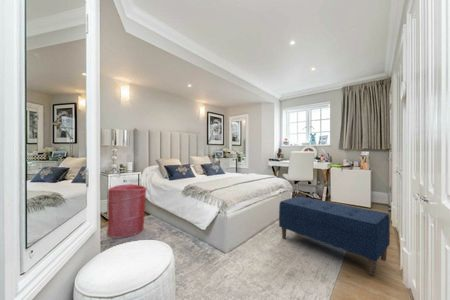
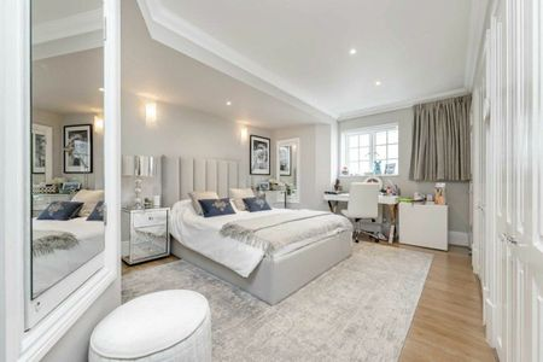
- bench [278,195,391,277]
- laundry hamper [106,183,148,239]
